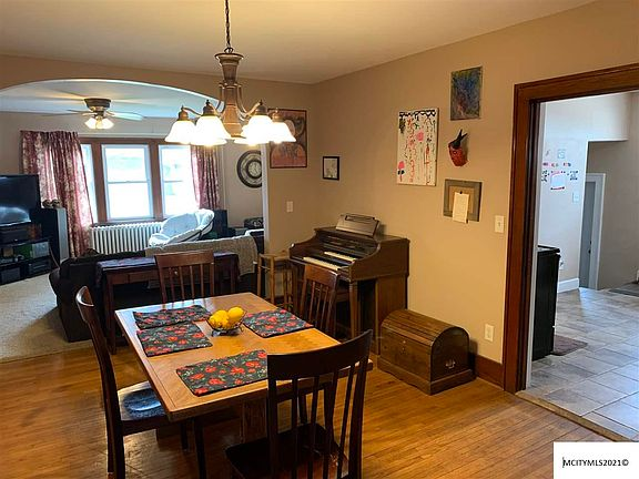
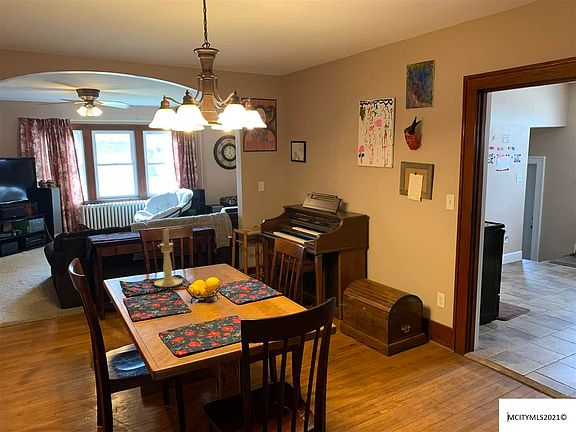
+ candle holder [153,228,183,288]
